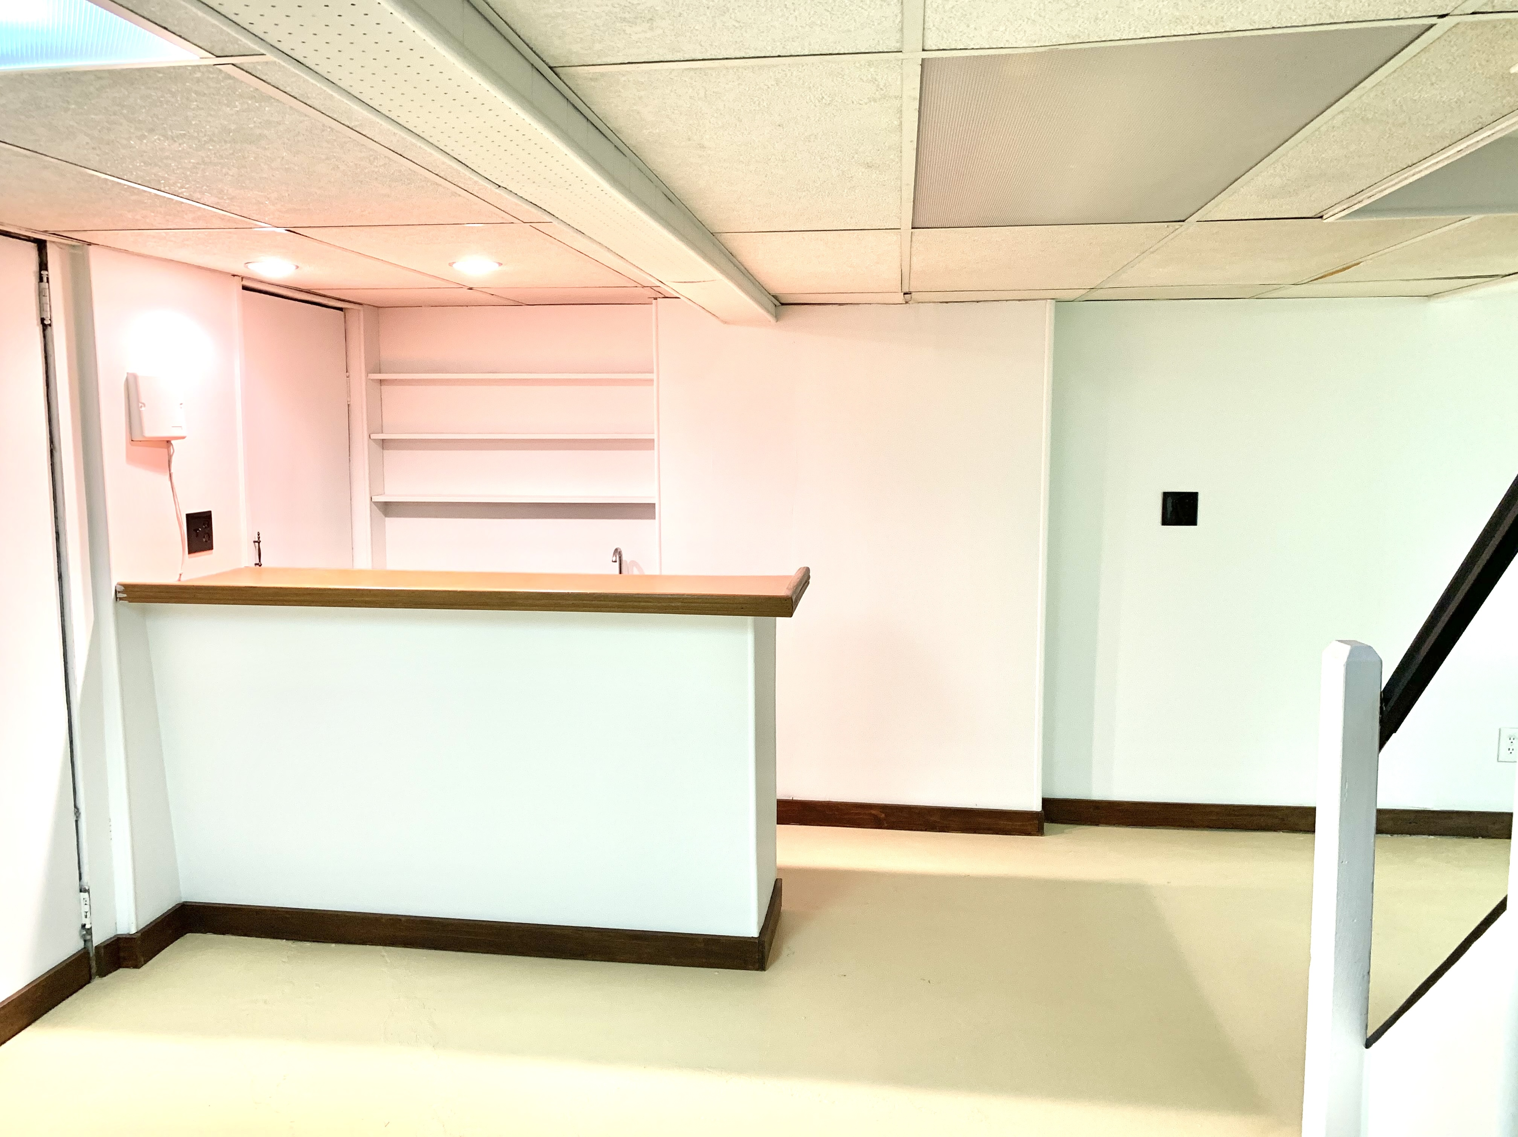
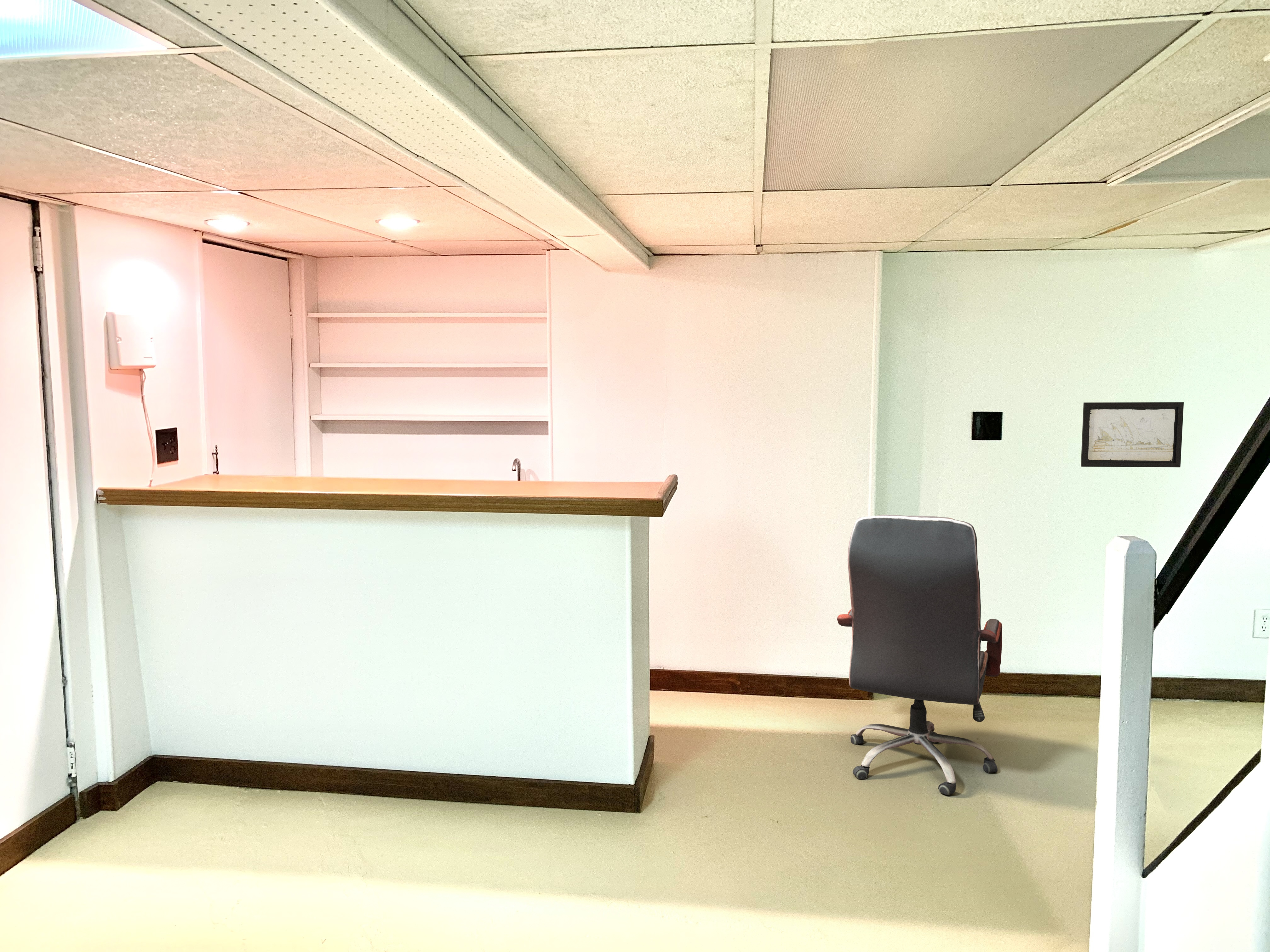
+ wall art [1080,402,1184,468]
+ office chair [837,514,1003,796]
